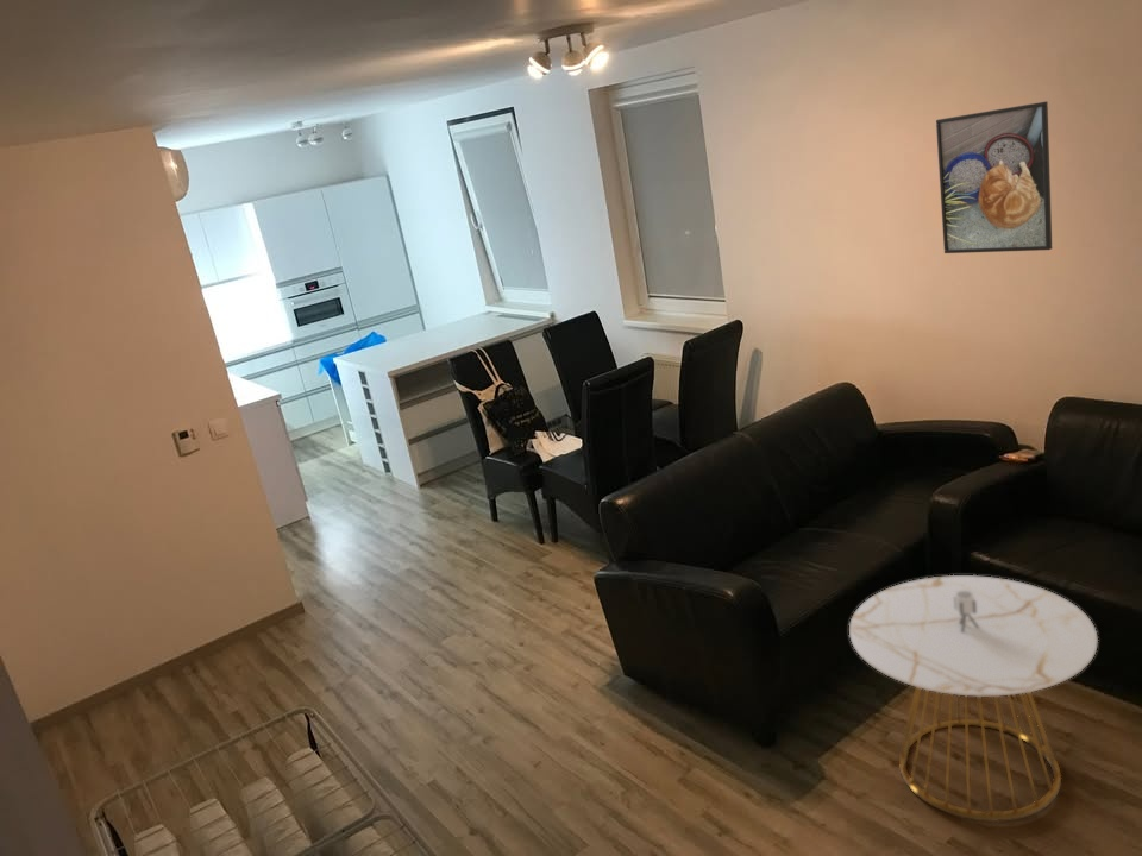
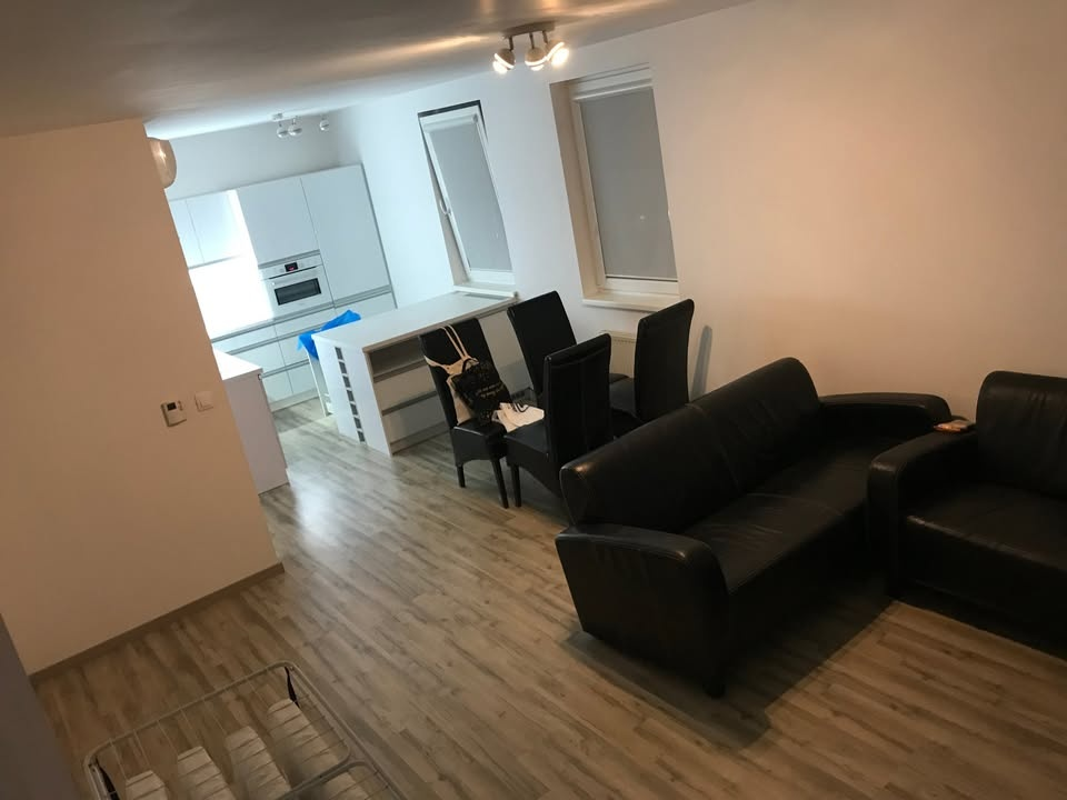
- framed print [935,100,1053,254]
- side table [848,574,1099,823]
